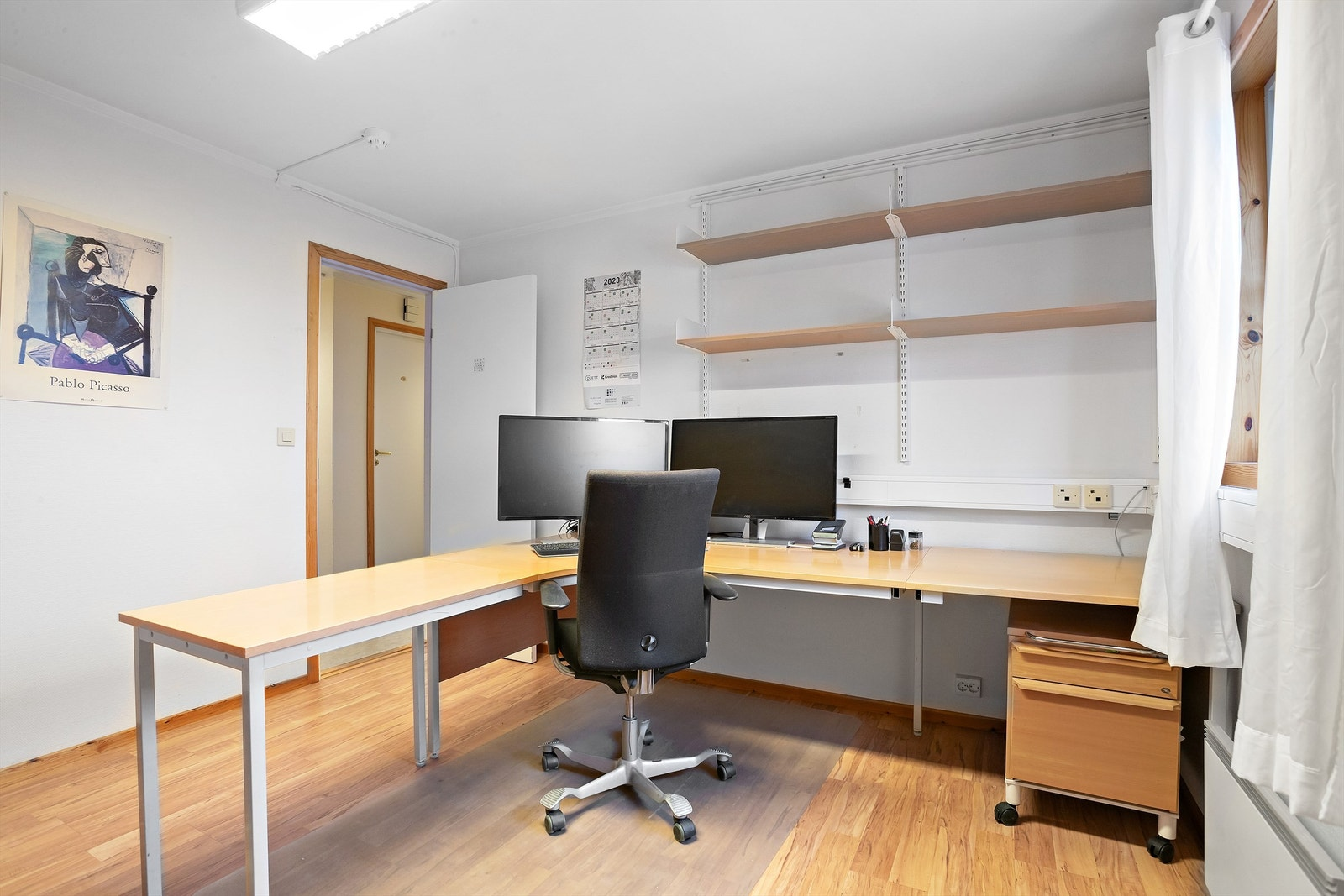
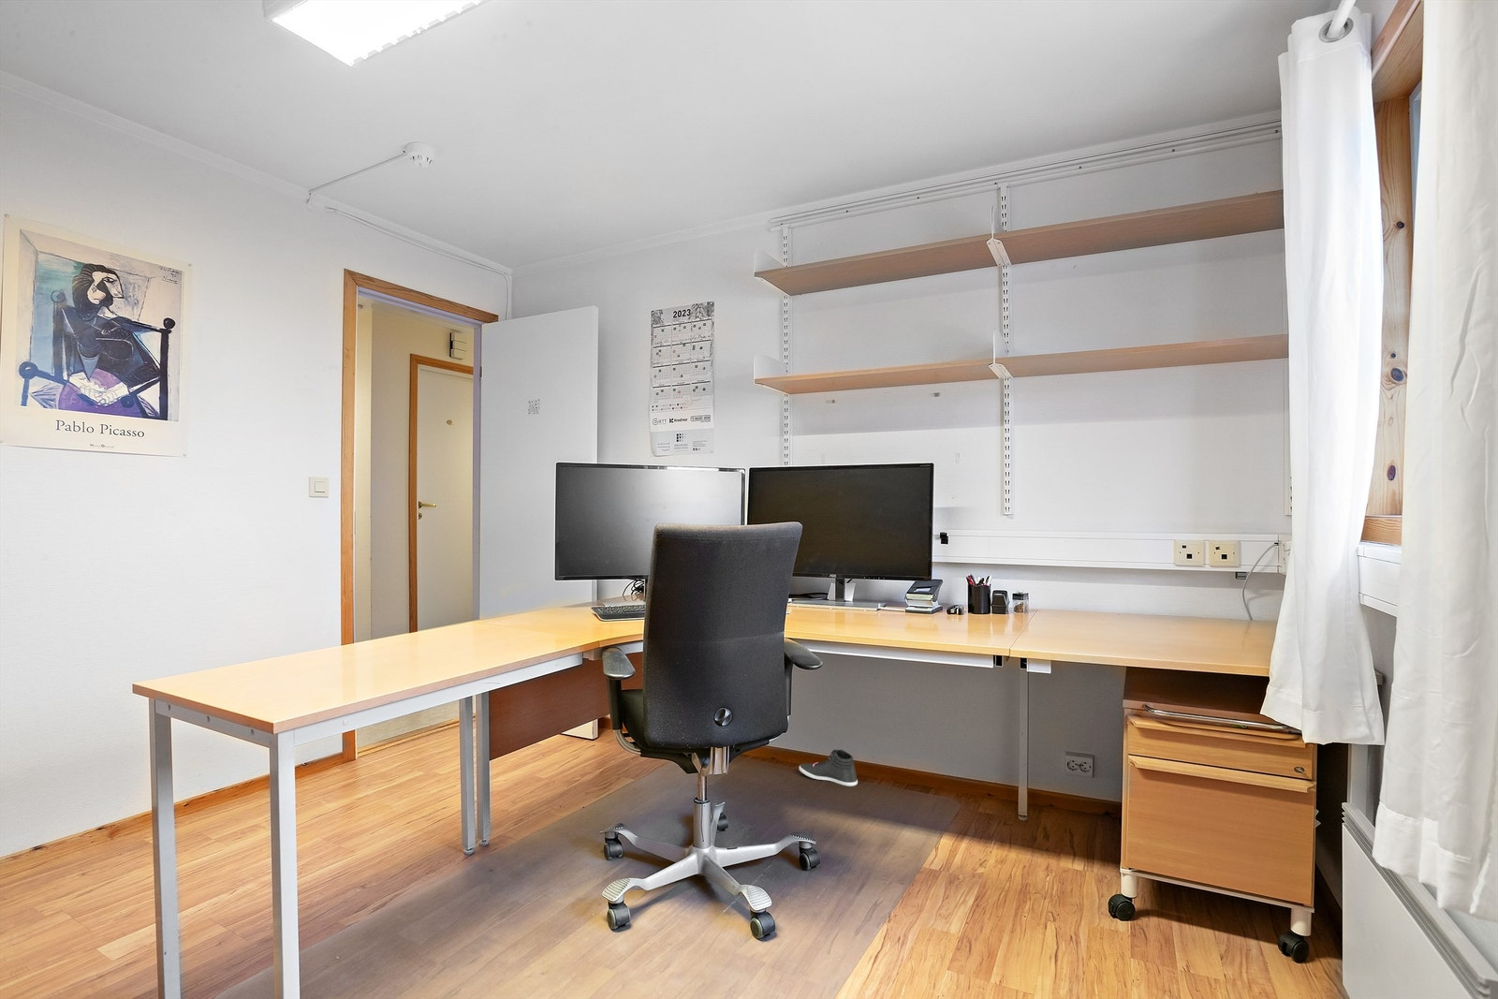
+ sneaker [799,749,858,787]
